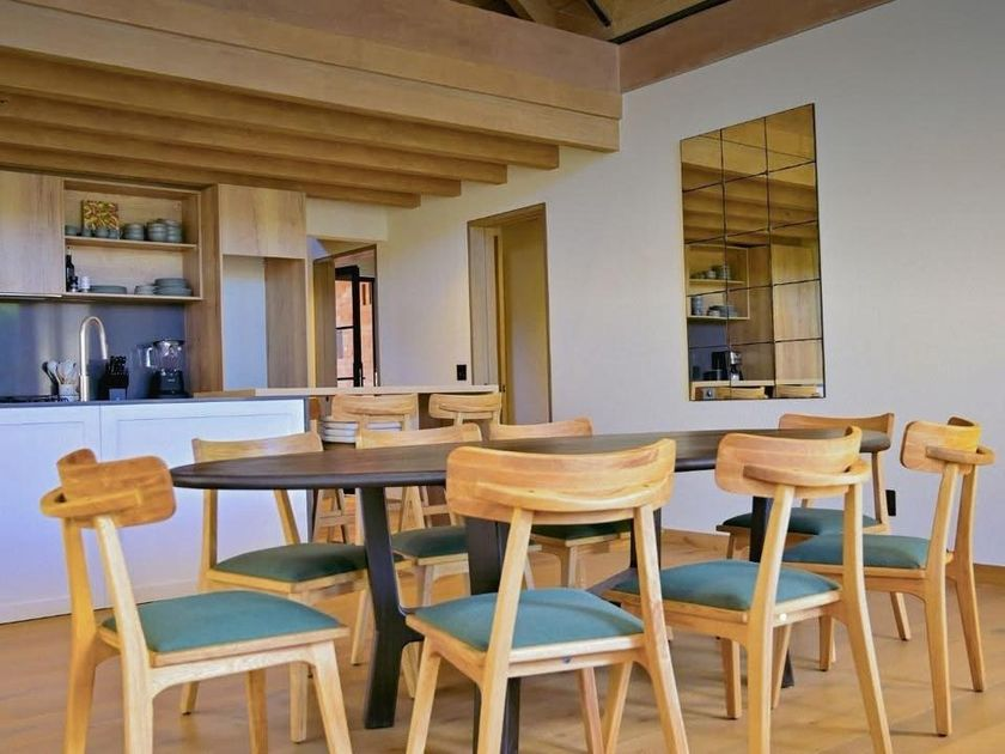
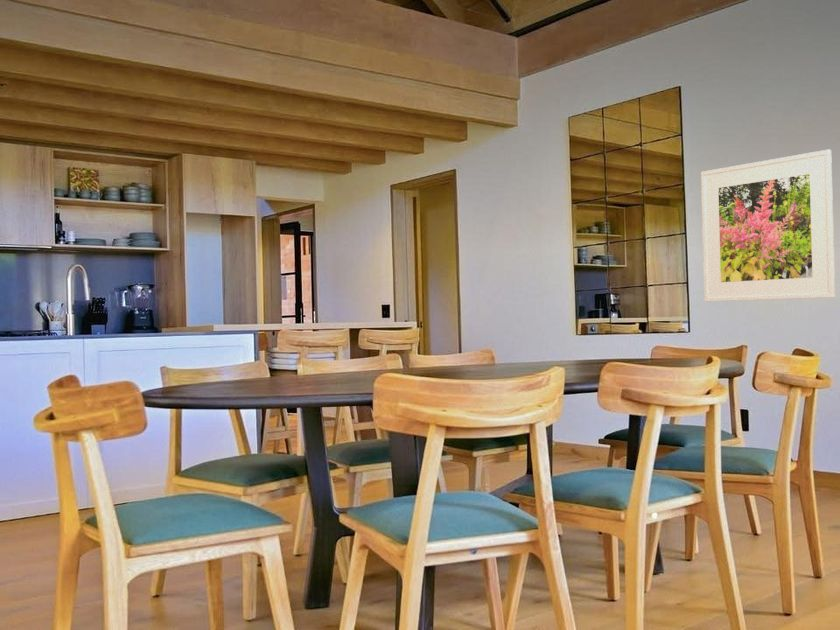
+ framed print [700,149,836,303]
